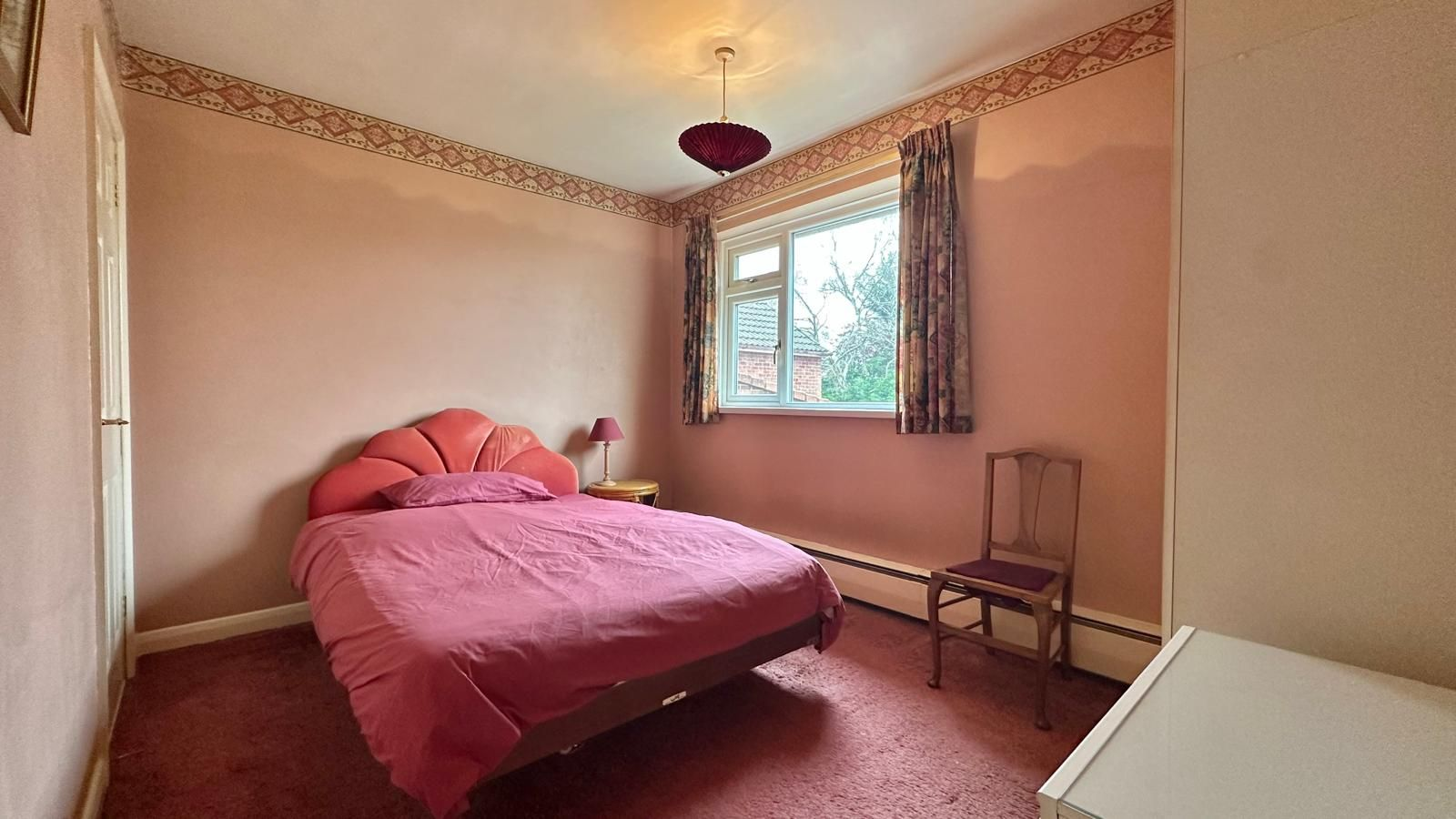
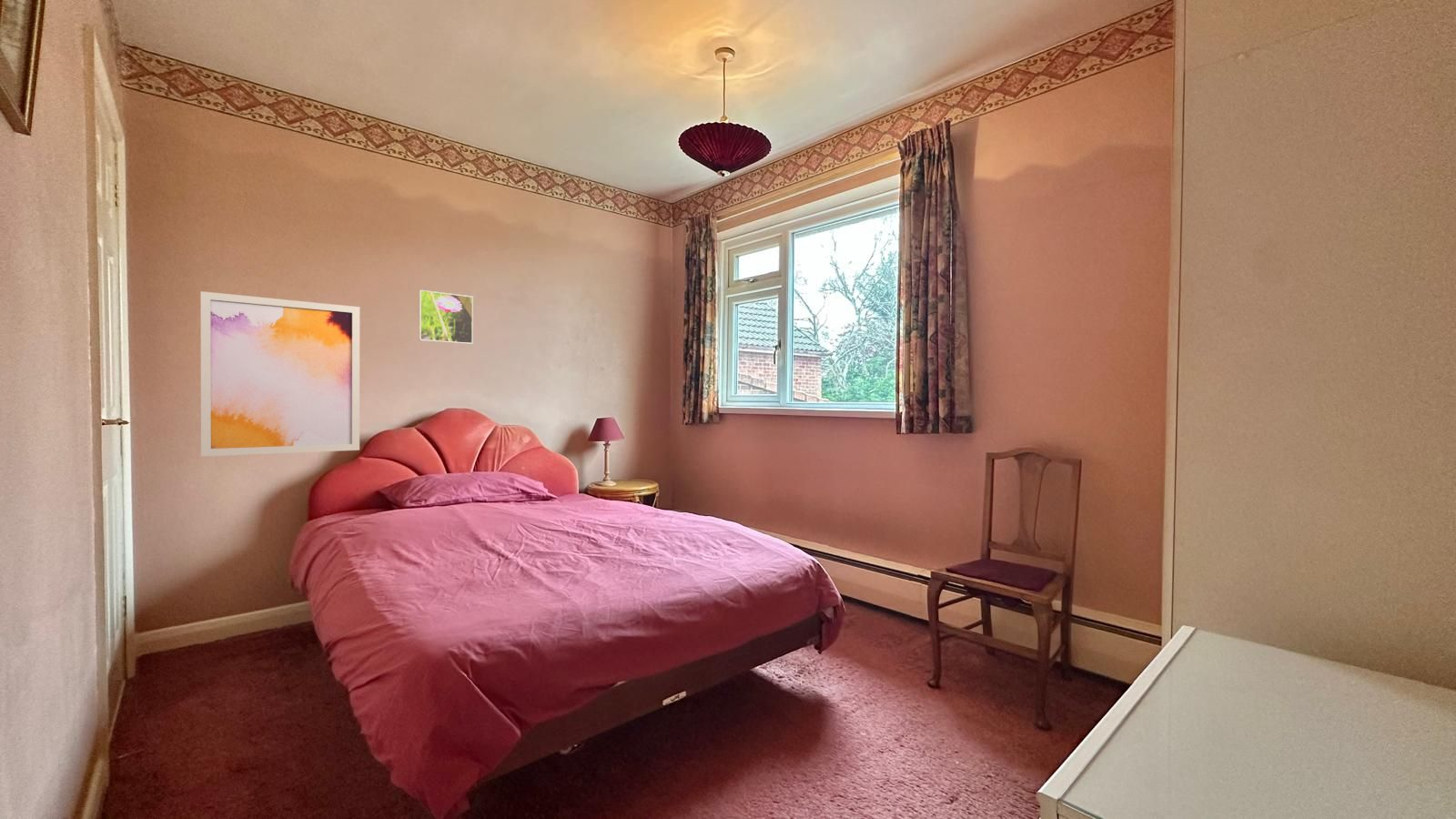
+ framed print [418,289,474,345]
+ wall art [200,290,360,458]
